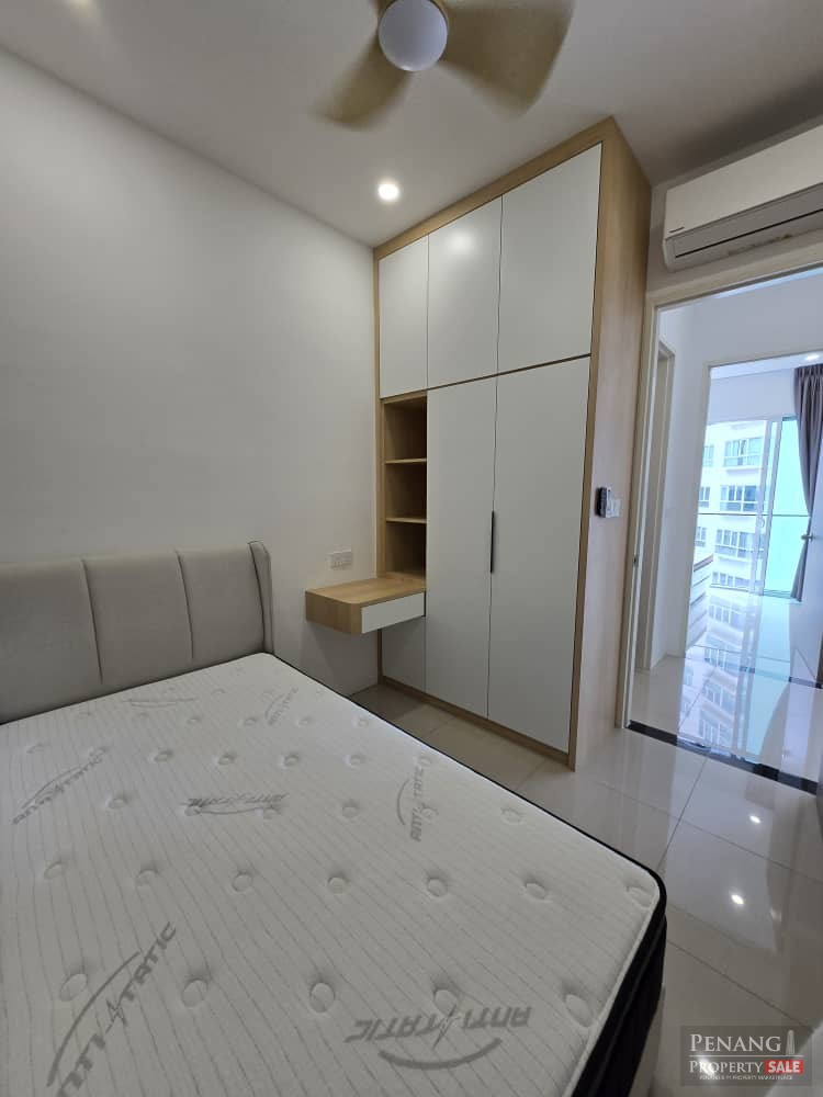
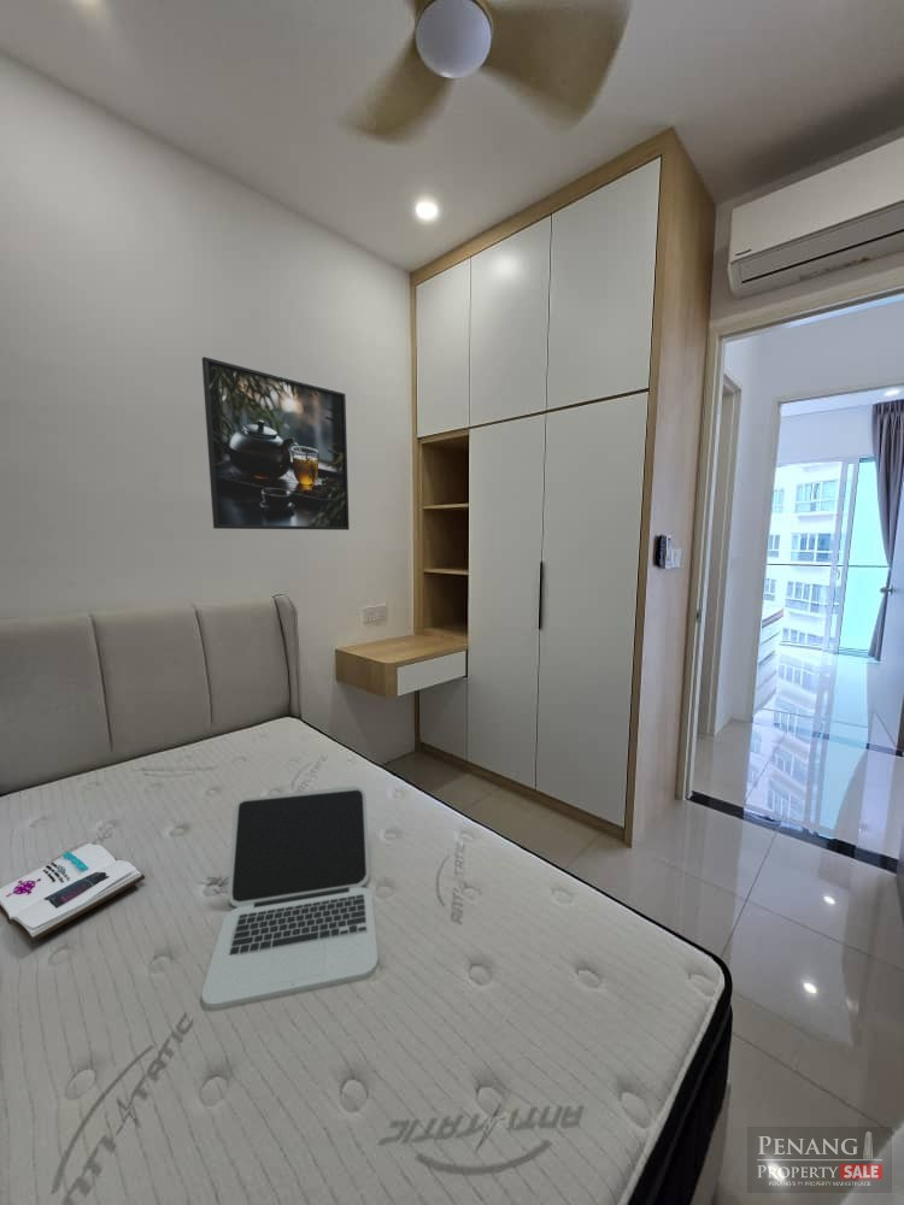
+ laptop [200,784,378,1010]
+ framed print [201,355,351,531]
+ book [0,842,146,944]
